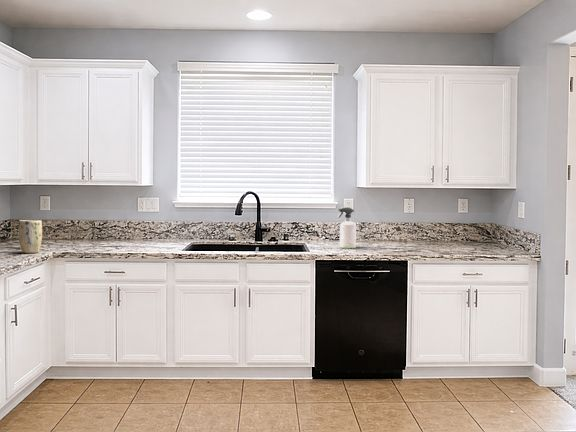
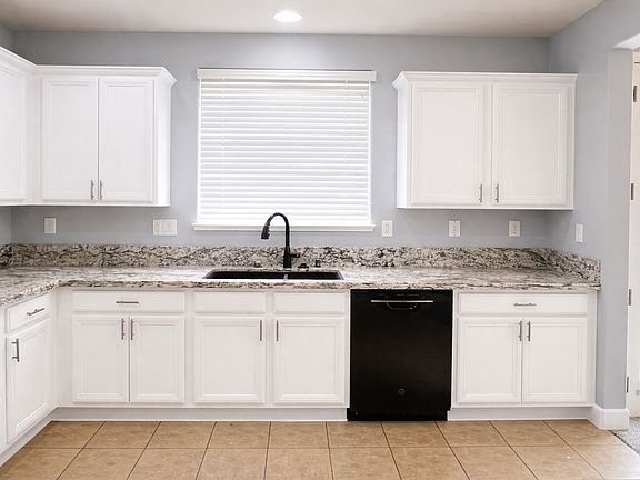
- plant pot [18,219,43,254]
- spray bottle [336,206,357,249]
